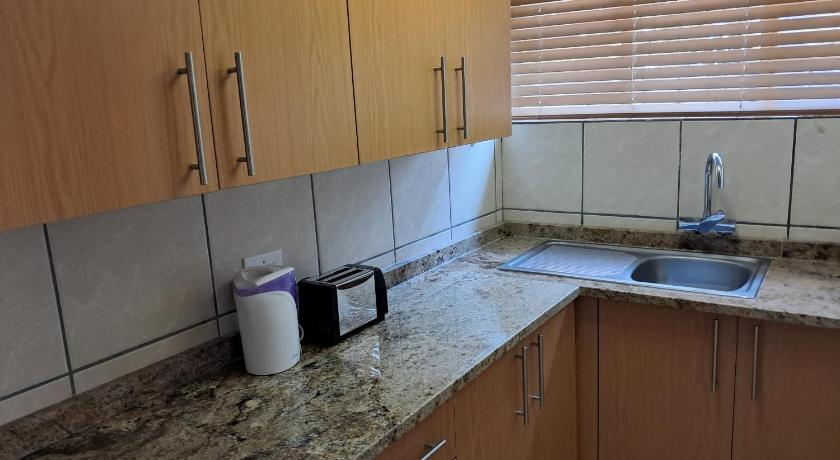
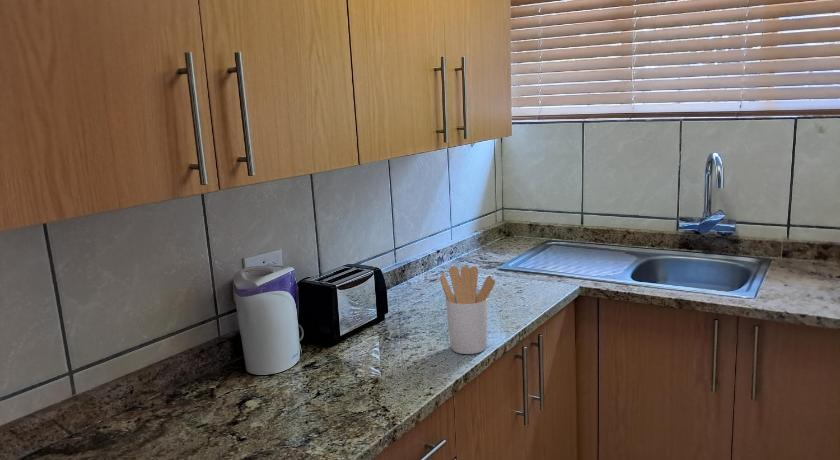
+ utensil holder [439,265,496,355]
